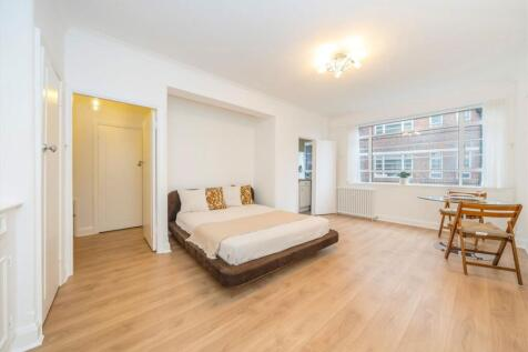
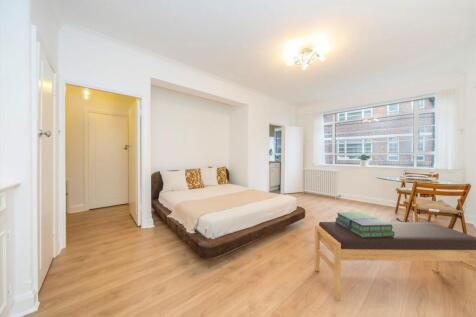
+ stack of books [334,211,395,238]
+ bench [314,221,476,302]
